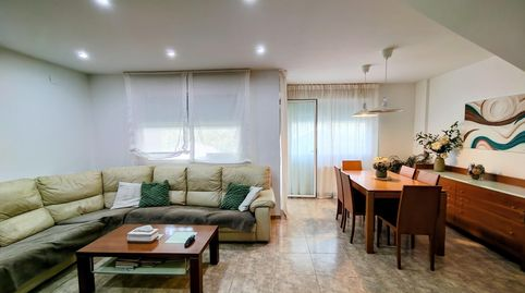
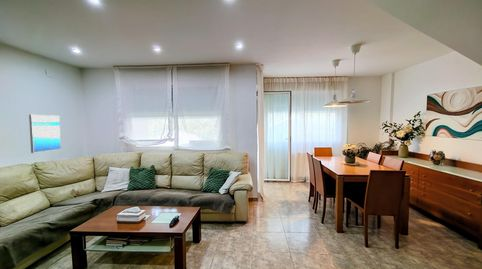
+ wall art [28,114,62,154]
